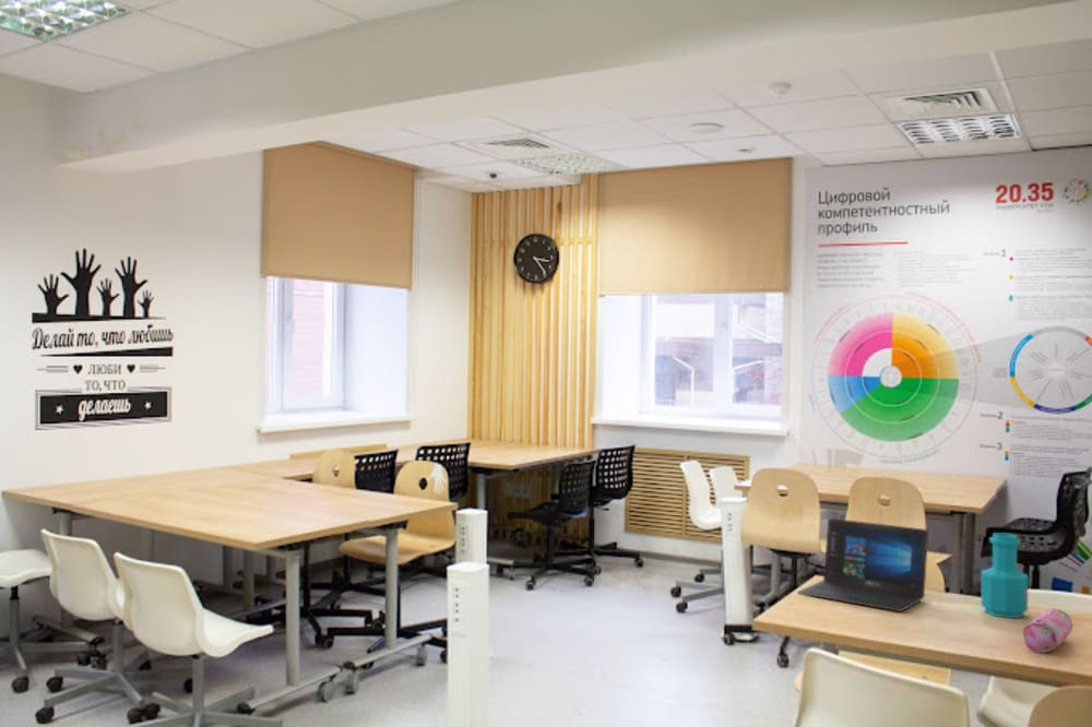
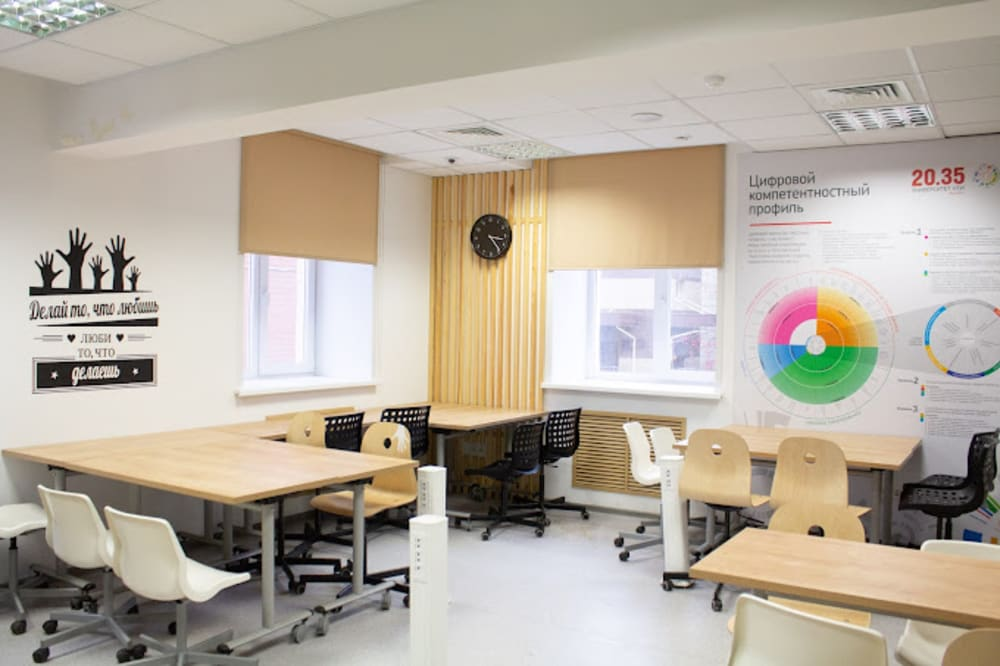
- pencil case [1022,607,1073,654]
- laptop [796,517,929,612]
- bottle [981,532,1030,619]
